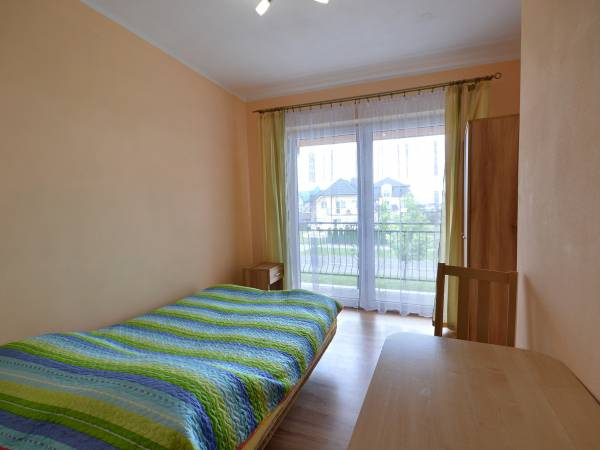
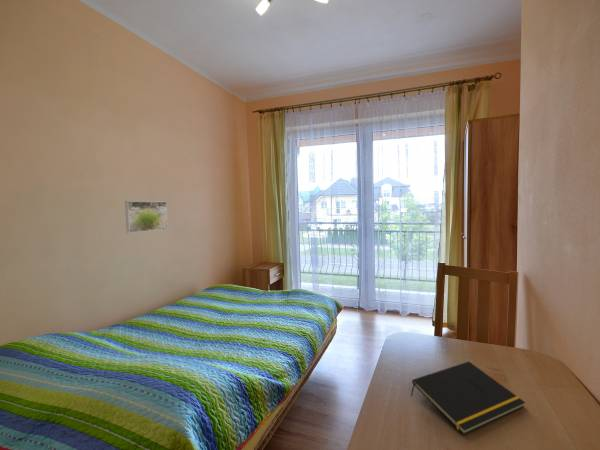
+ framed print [124,200,169,234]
+ notepad [410,361,526,436]
